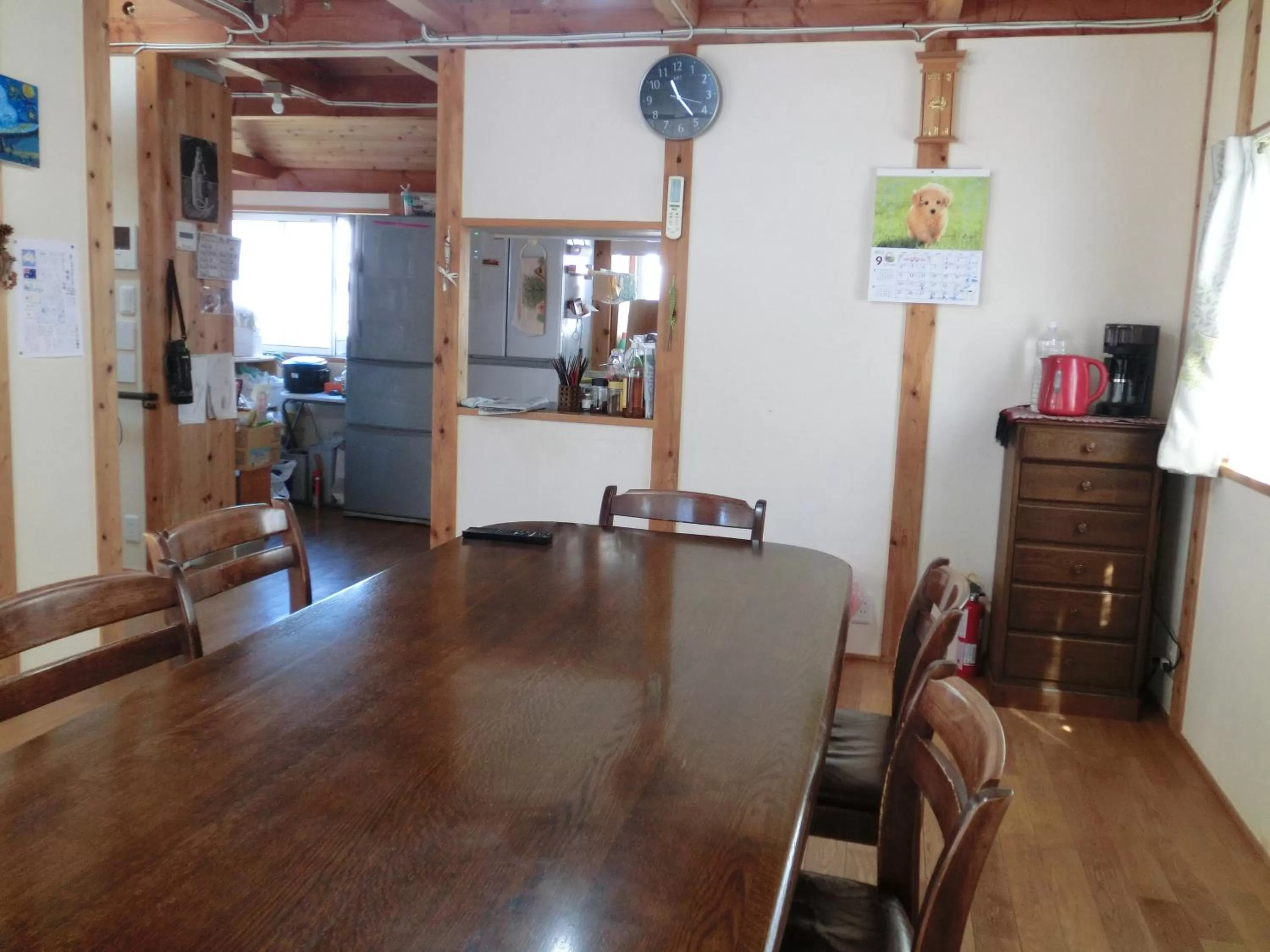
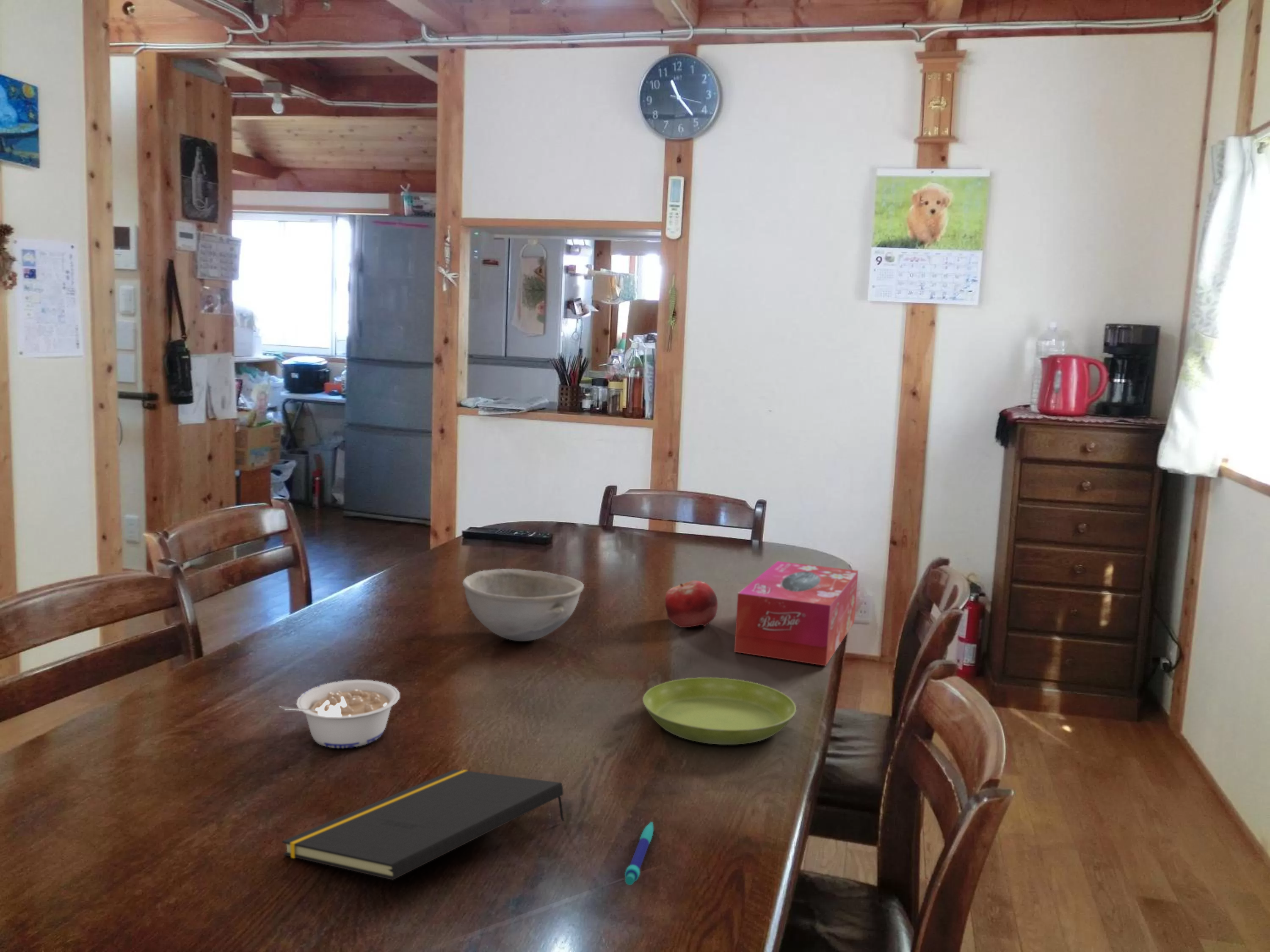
+ notepad [282,769,565,880]
+ tissue box [734,561,859,666]
+ pen [624,821,654,886]
+ bowl [462,568,585,641]
+ legume [279,680,400,748]
+ fruit [665,580,718,628]
+ saucer [642,677,797,745]
